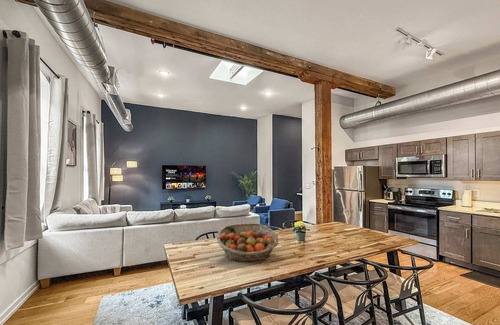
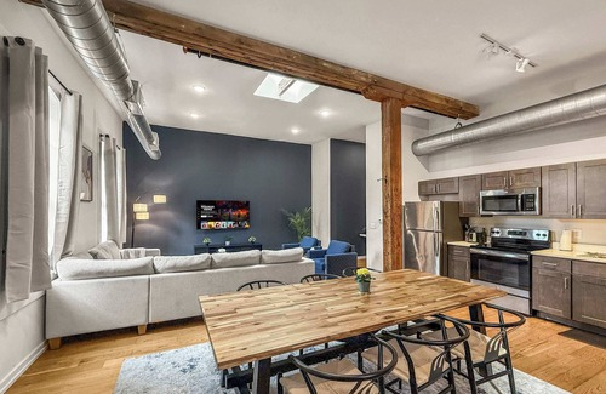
- fruit basket [216,222,279,263]
